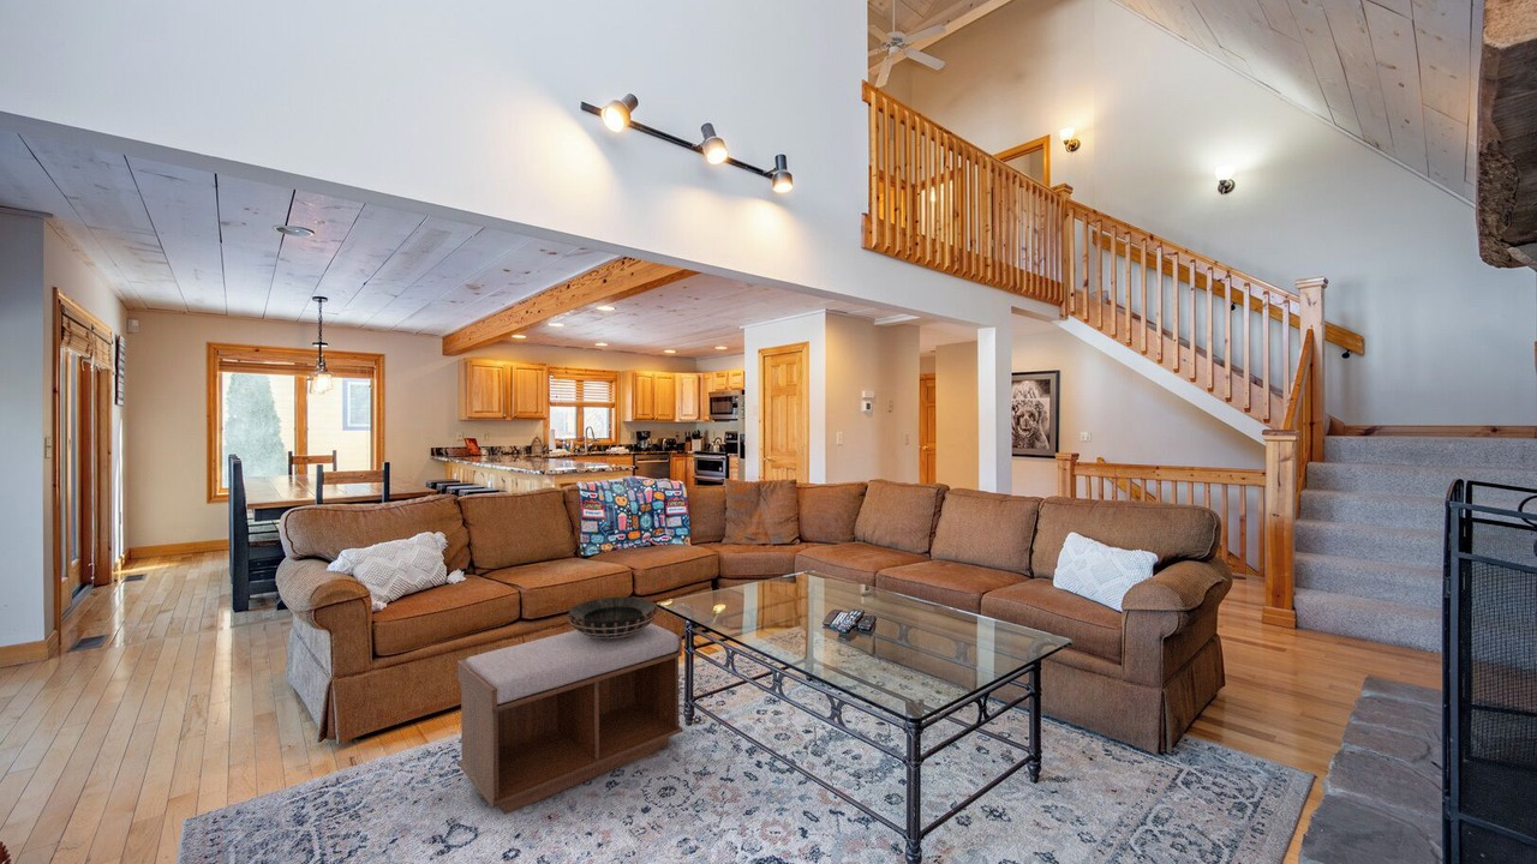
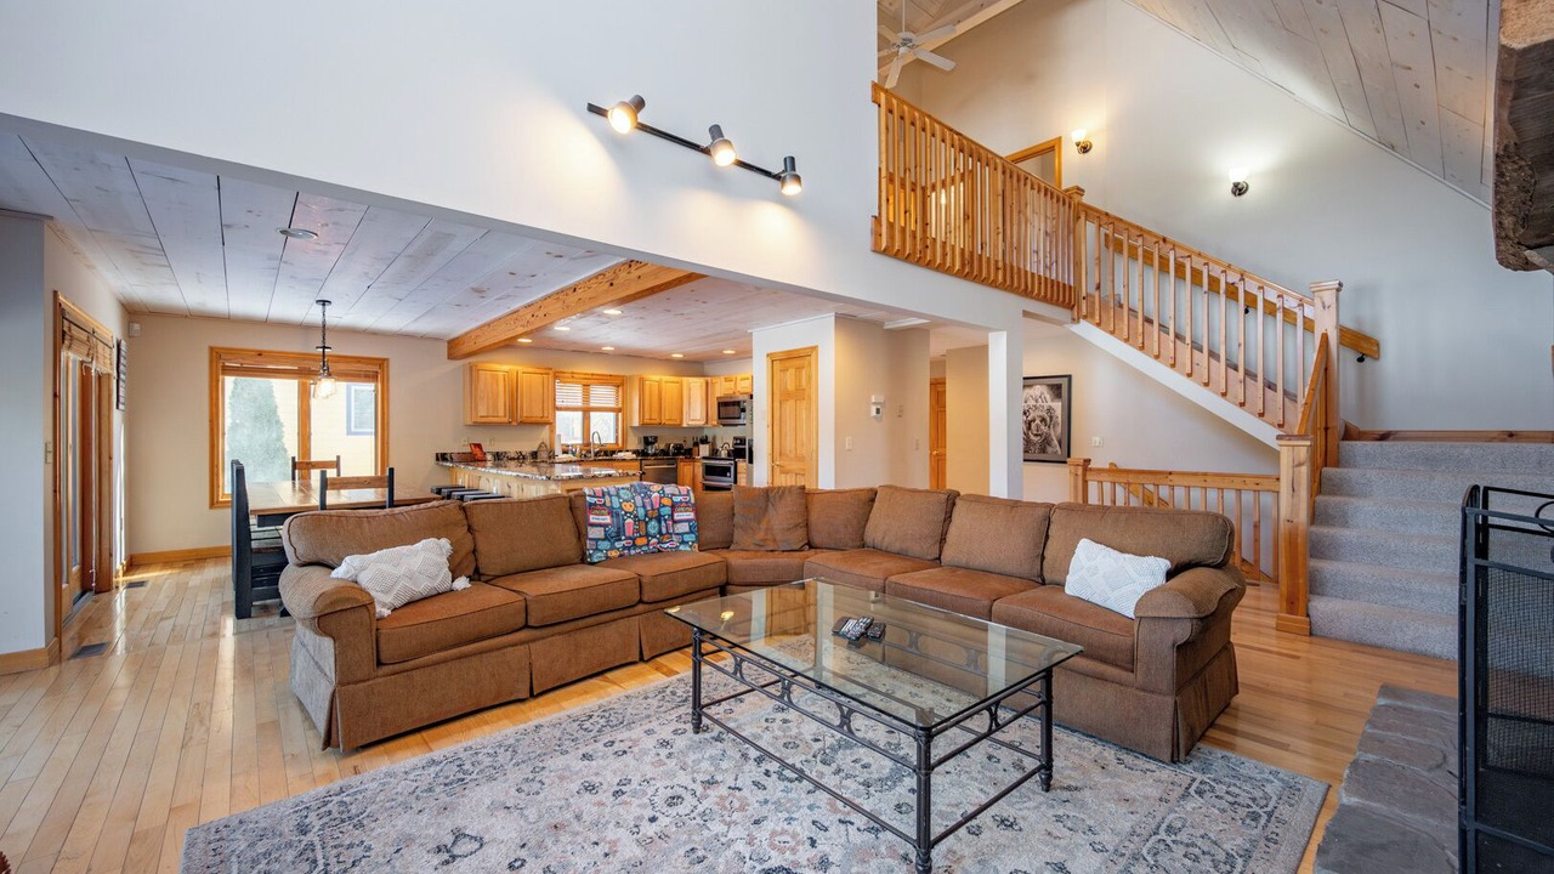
- decorative bowl [567,596,658,638]
- bench [456,623,683,816]
